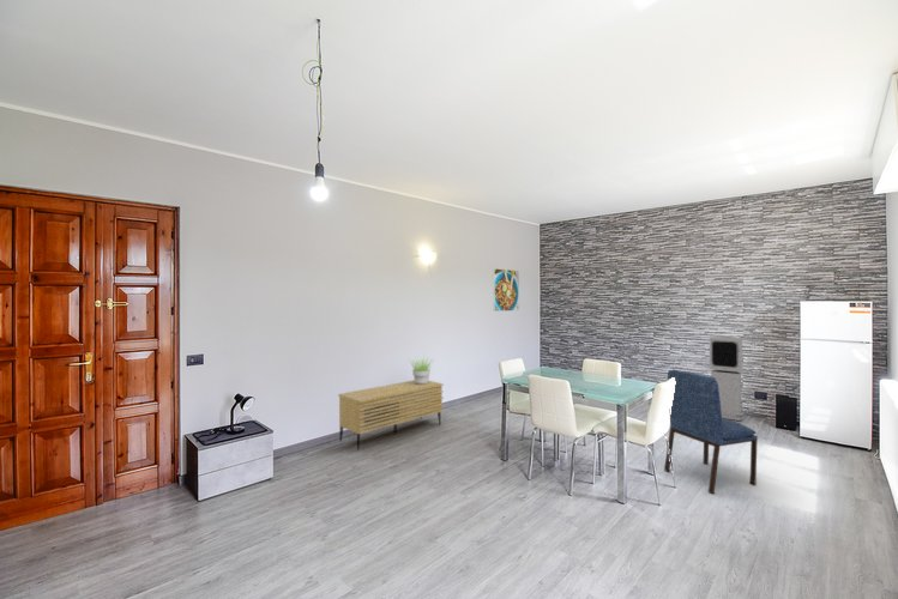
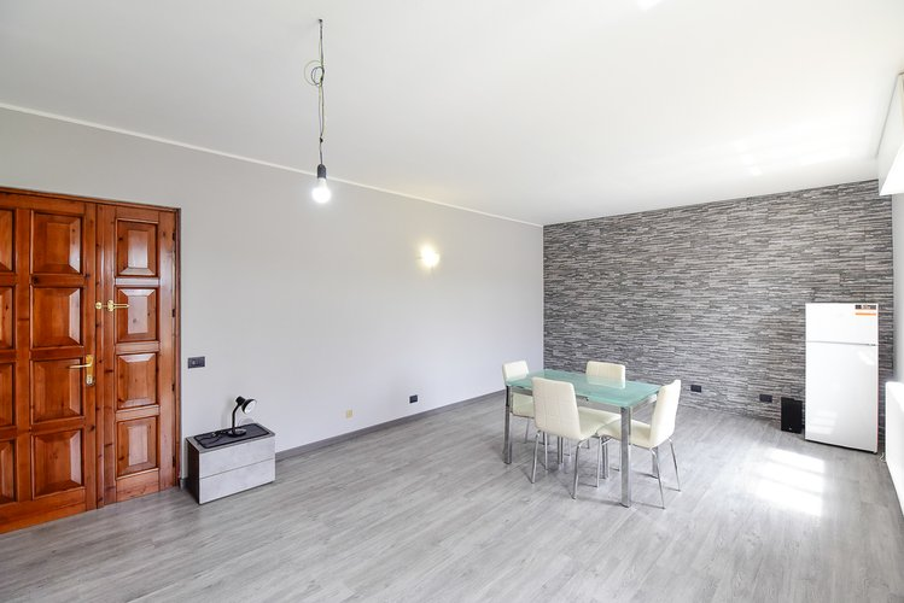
- air purifier [709,335,745,422]
- dining chair [663,369,759,495]
- sideboard [337,379,445,450]
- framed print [492,267,520,313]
- potted plant [406,356,436,385]
